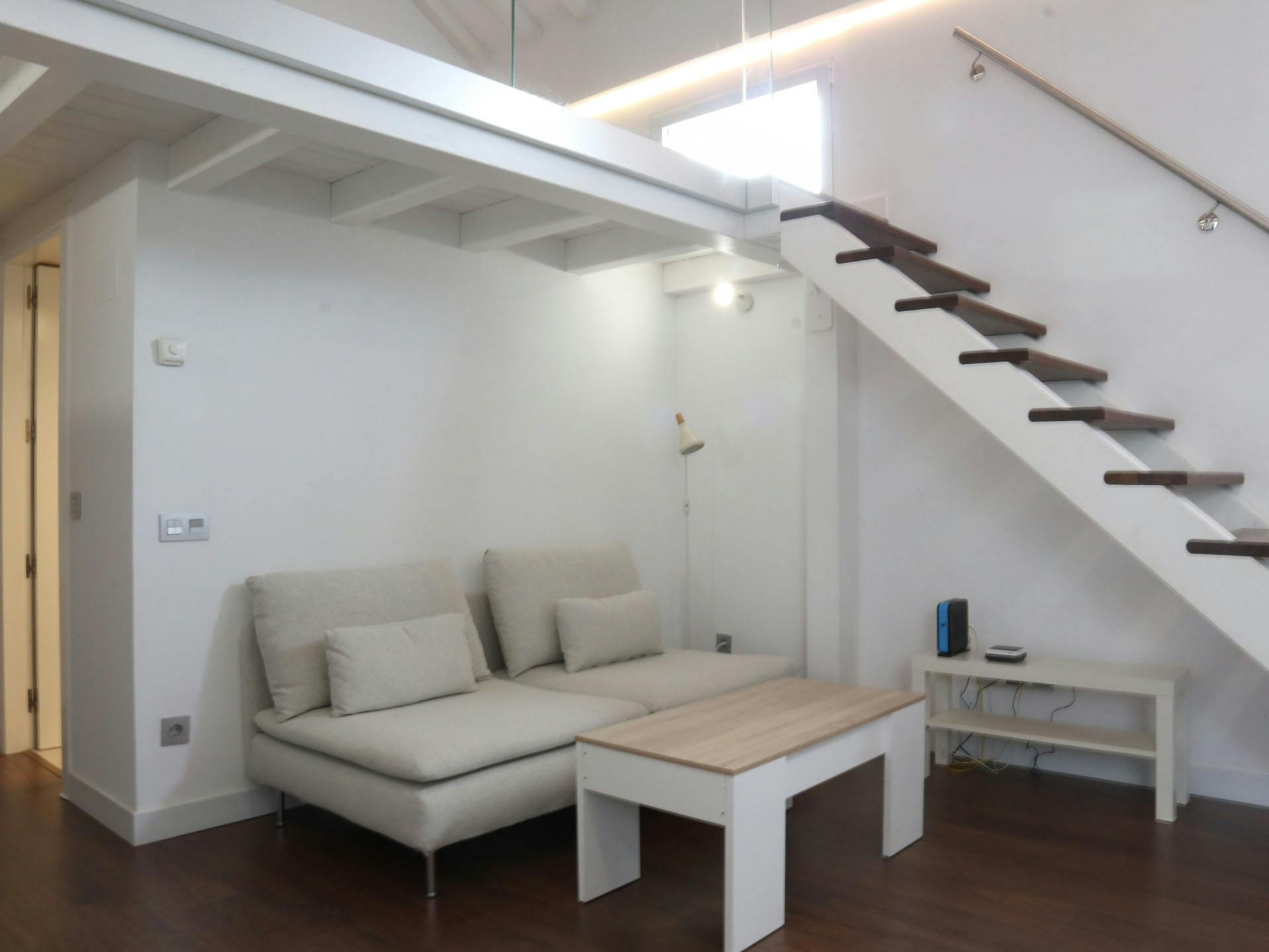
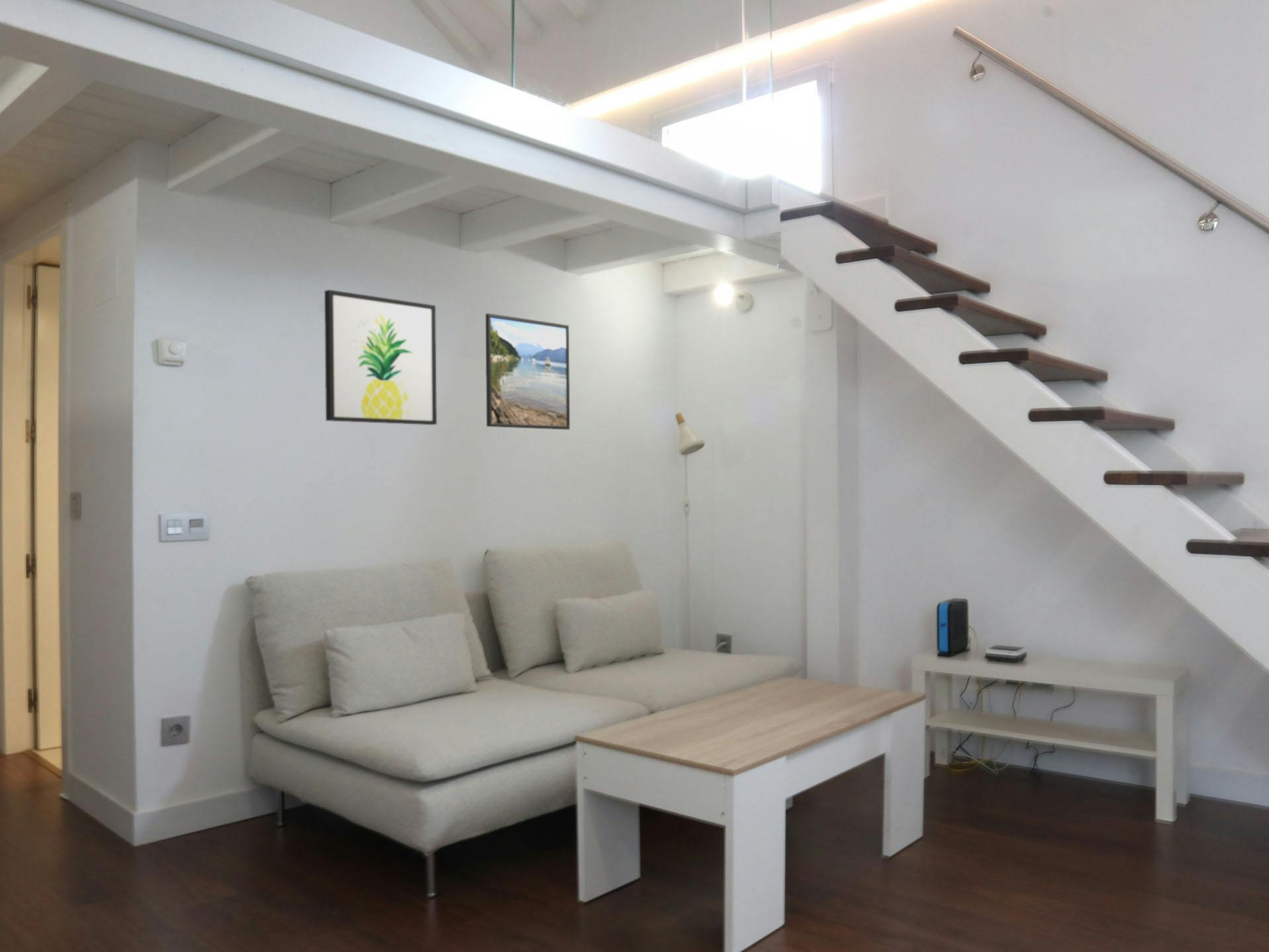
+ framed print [485,312,570,430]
+ wall art [324,289,438,425]
